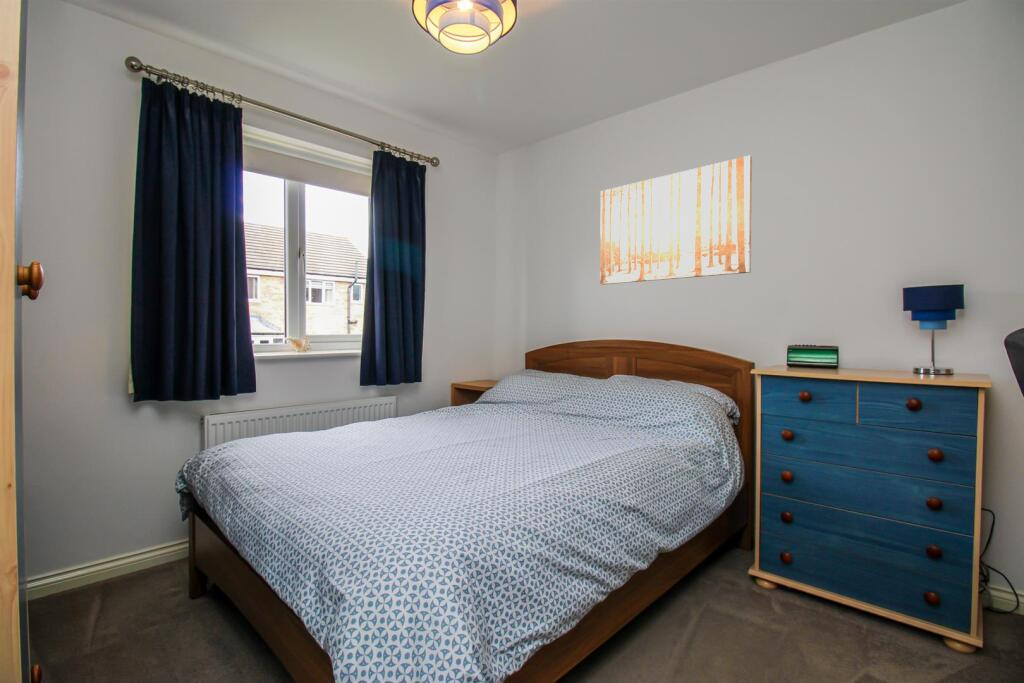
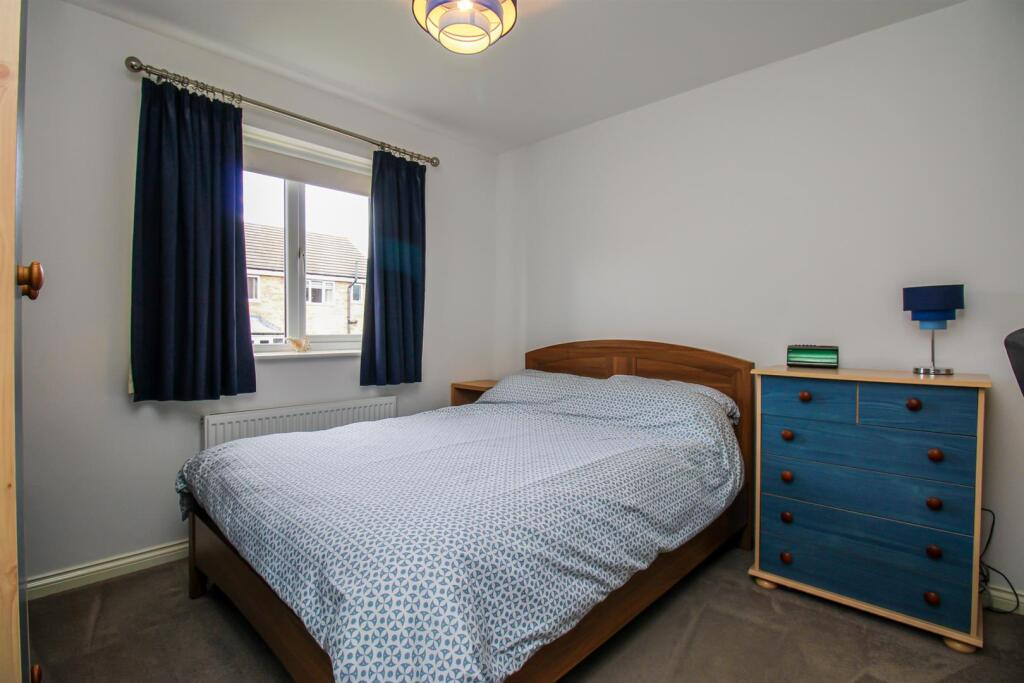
- wall art [599,155,753,285]
